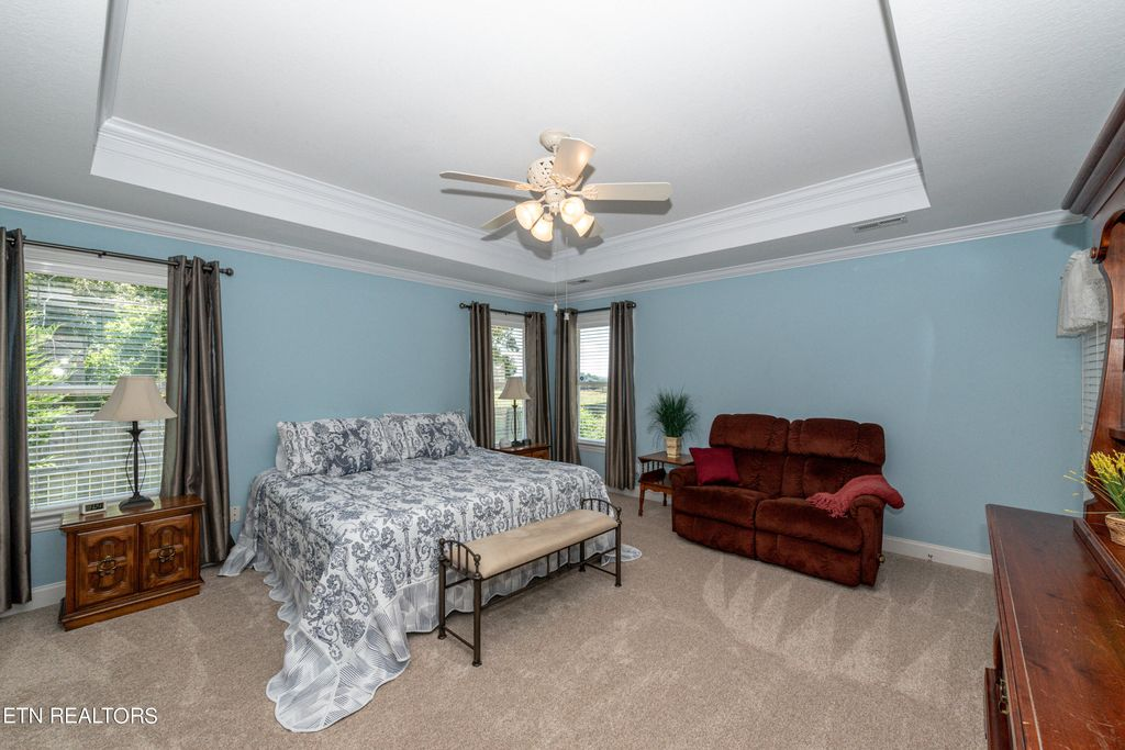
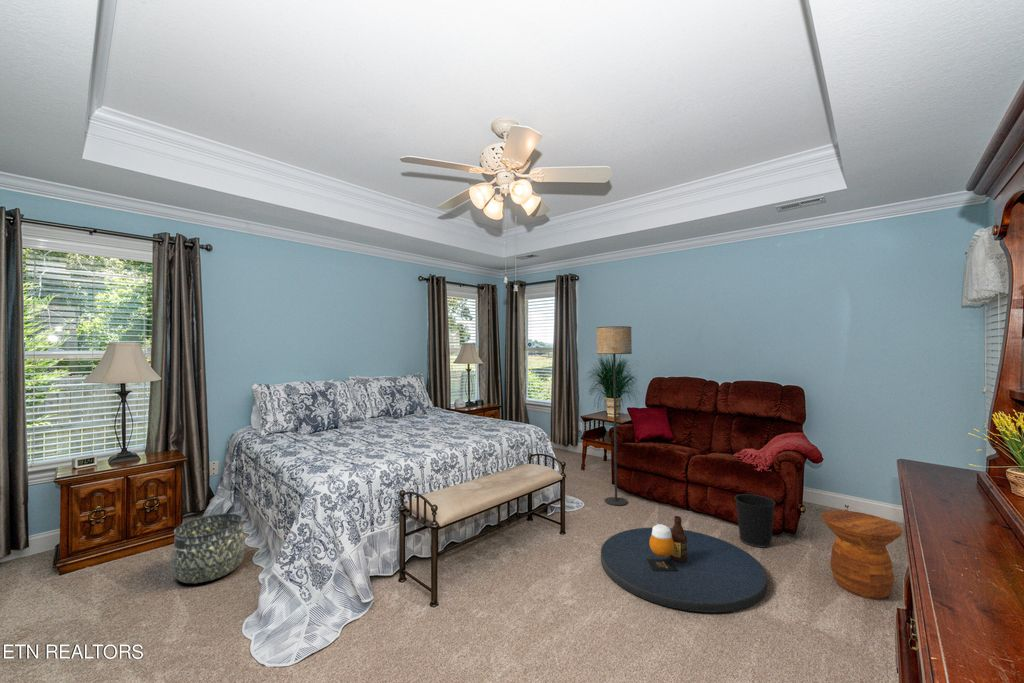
+ wastebasket [734,493,776,548]
+ round table [600,515,768,613]
+ side table [821,509,903,600]
+ floor lamp [596,325,633,507]
+ basket [172,512,245,584]
